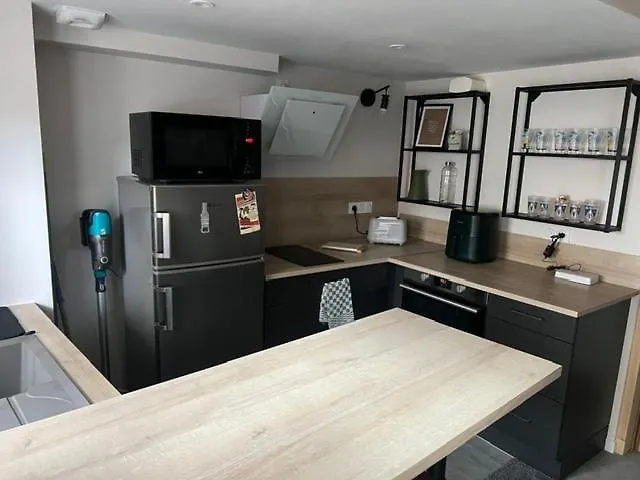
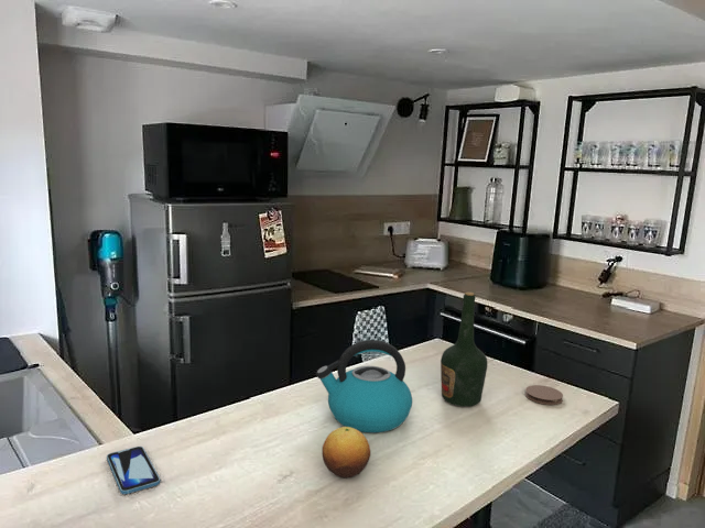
+ coaster [524,384,564,406]
+ fruit [322,426,371,480]
+ bottle [440,292,488,408]
+ smartphone [106,446,161,495]
+ kettle [315,339,413,433]
